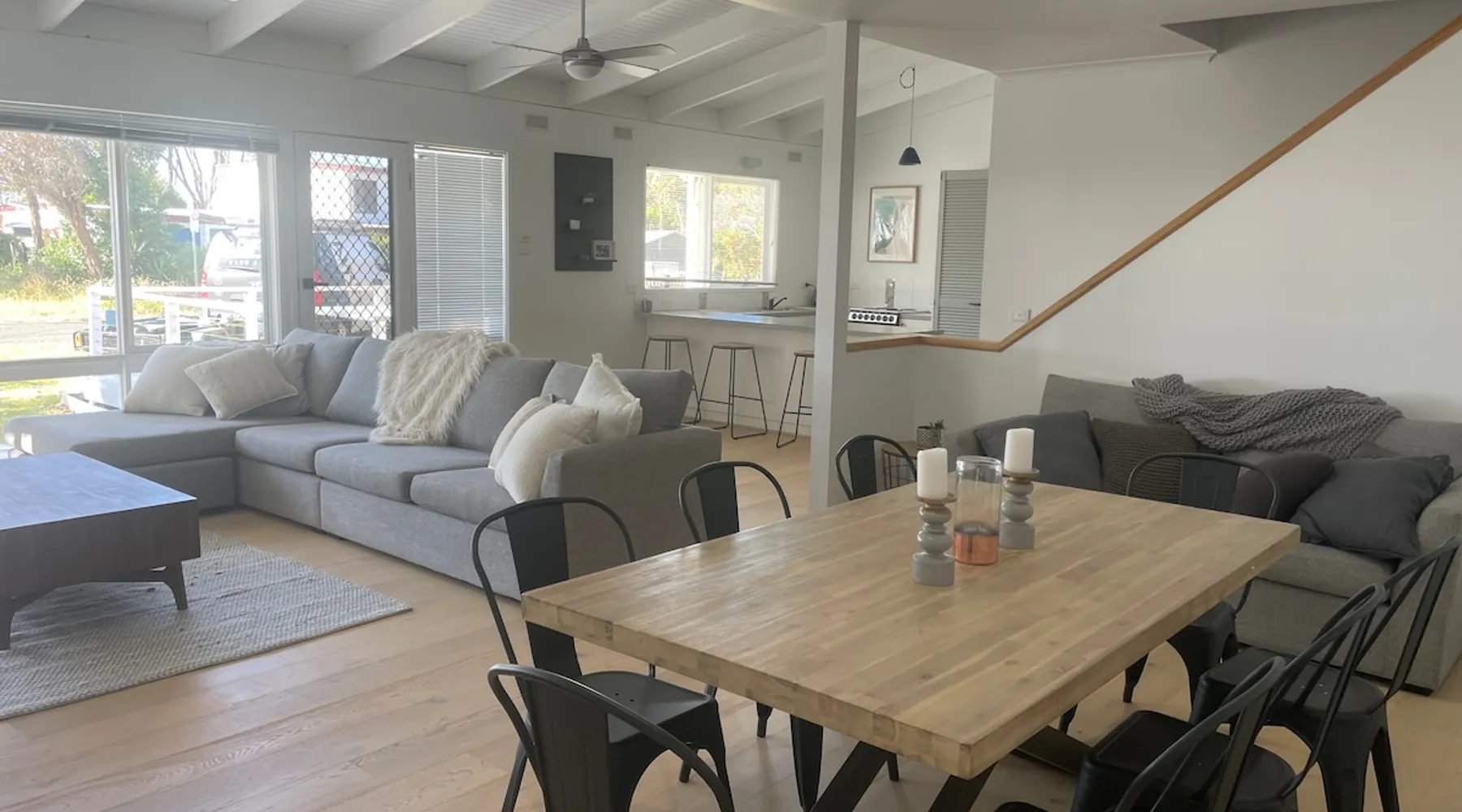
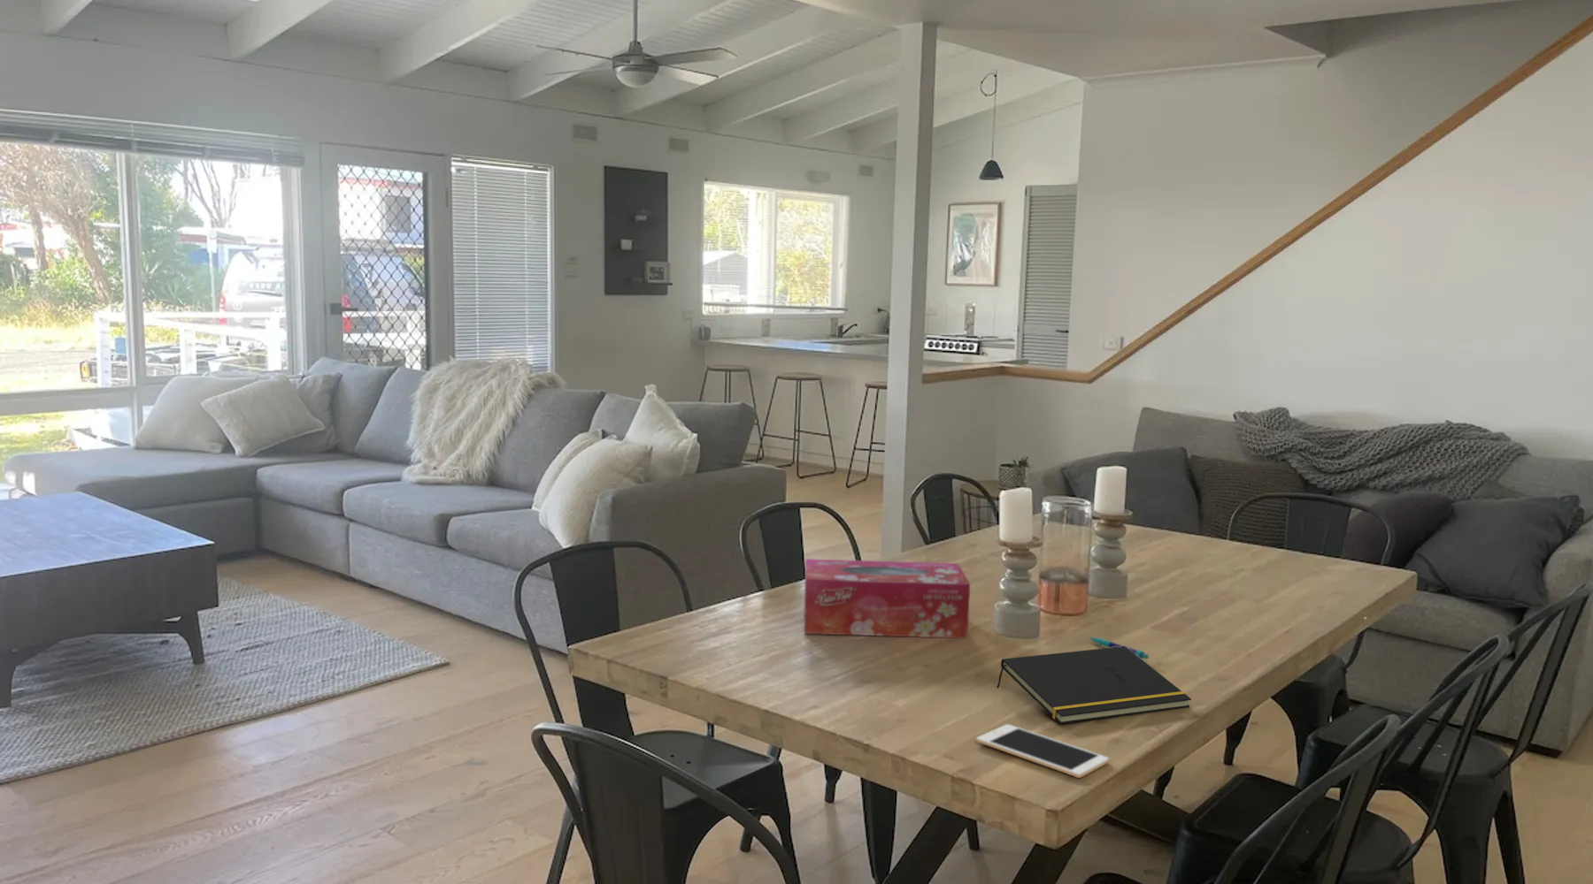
+ notepad [996,646,1192,725]
+ cell phone [975,723,1110,778]
+ tissue box [803,557,971,639]
+ pen [1089,637,1150,661]
